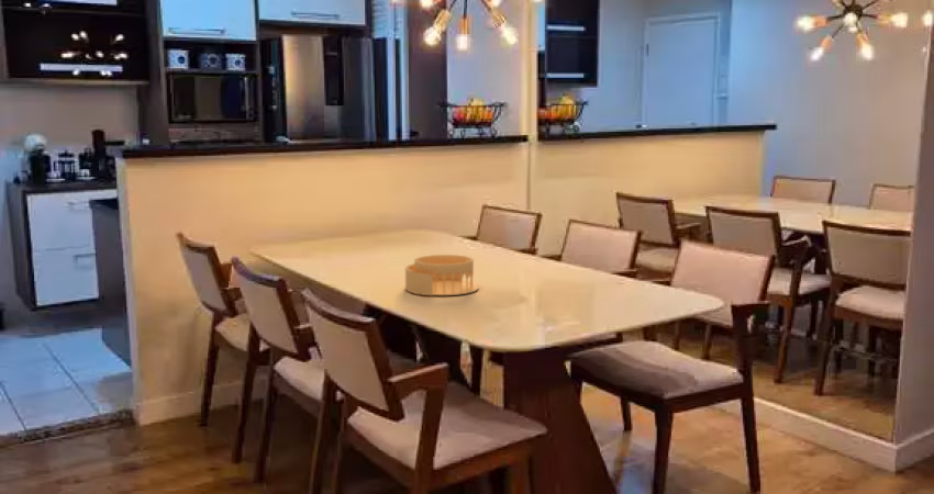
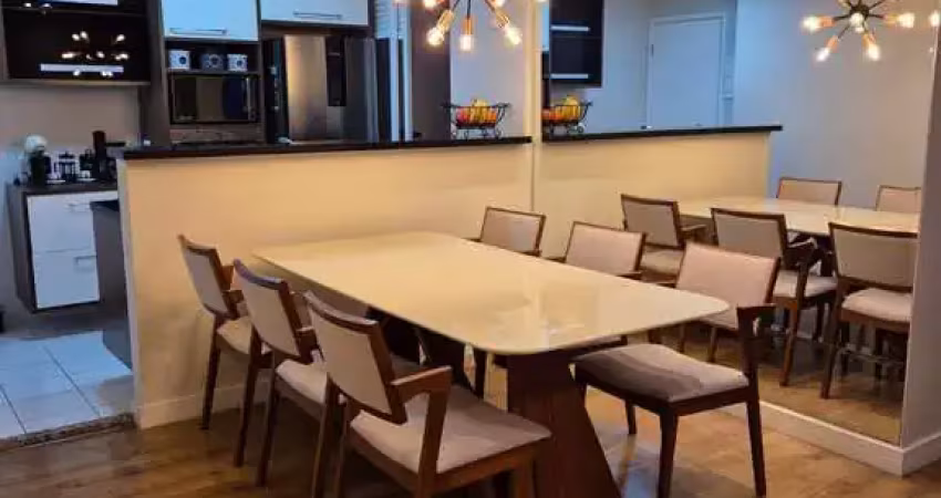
- architectural model [404,254,479,296]
